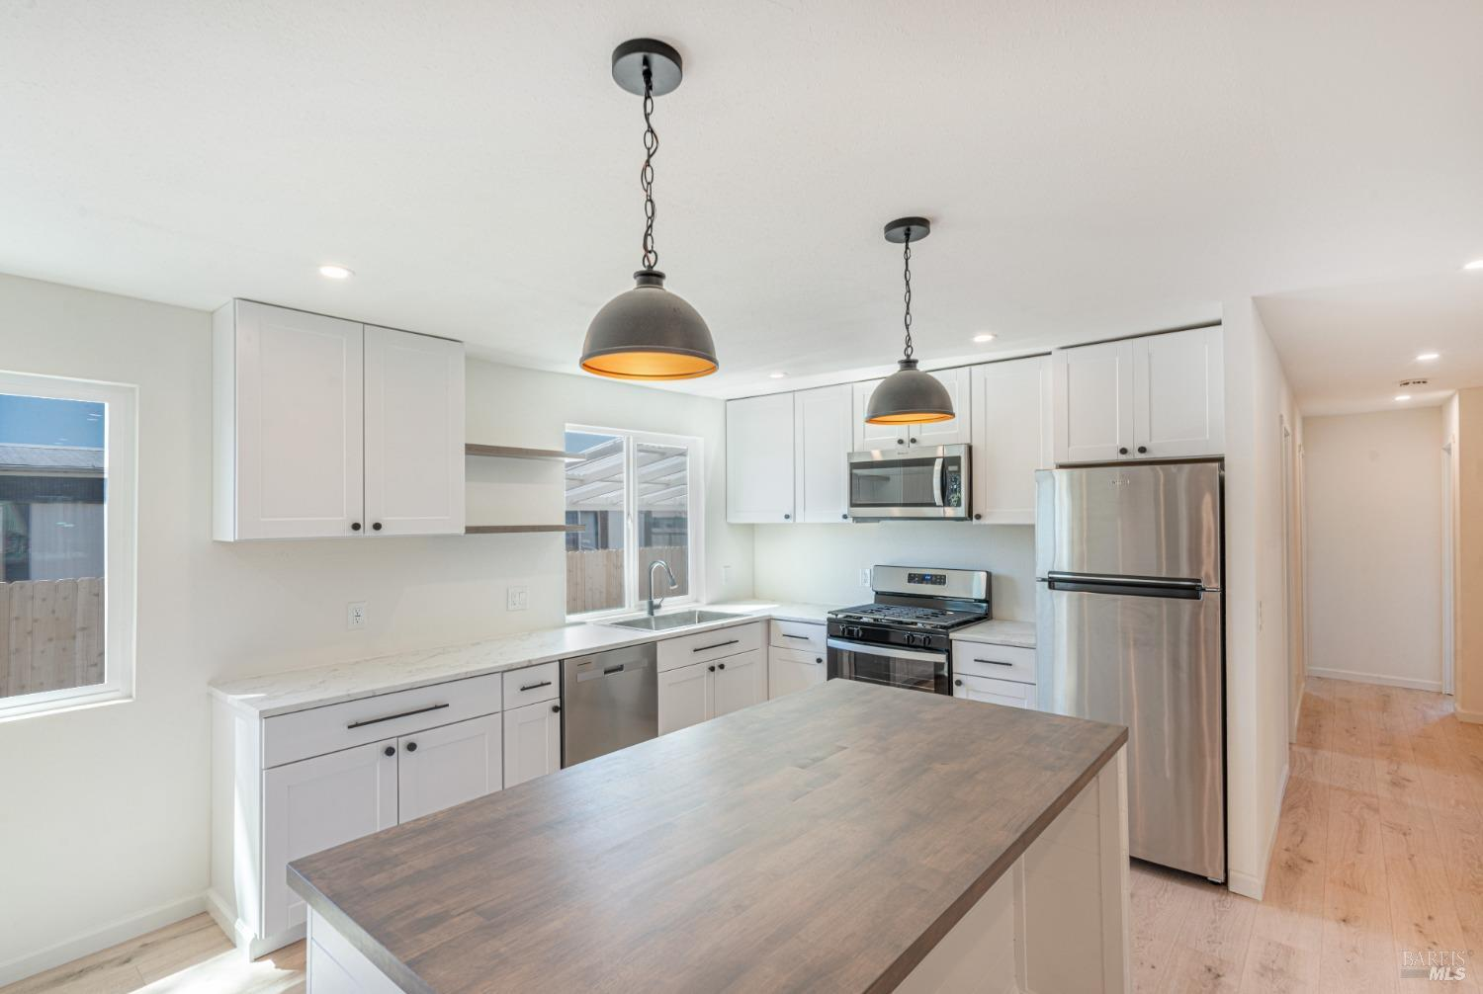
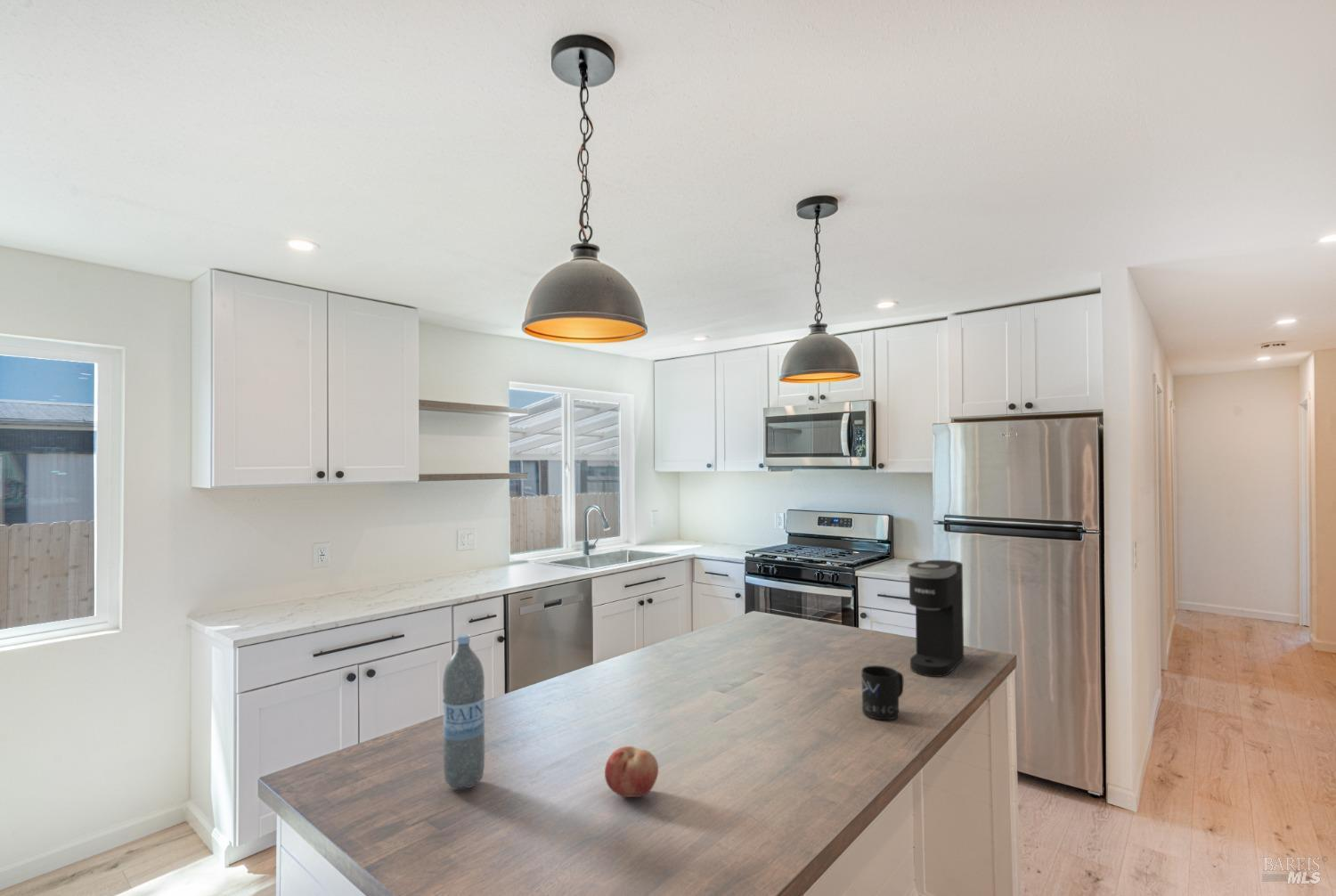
+ water bottle [442,633,485,790]
+ coffee maker [907,559,965,678]
+ mug [861,664,904,721]
+ fruit [604,745,659,798]
